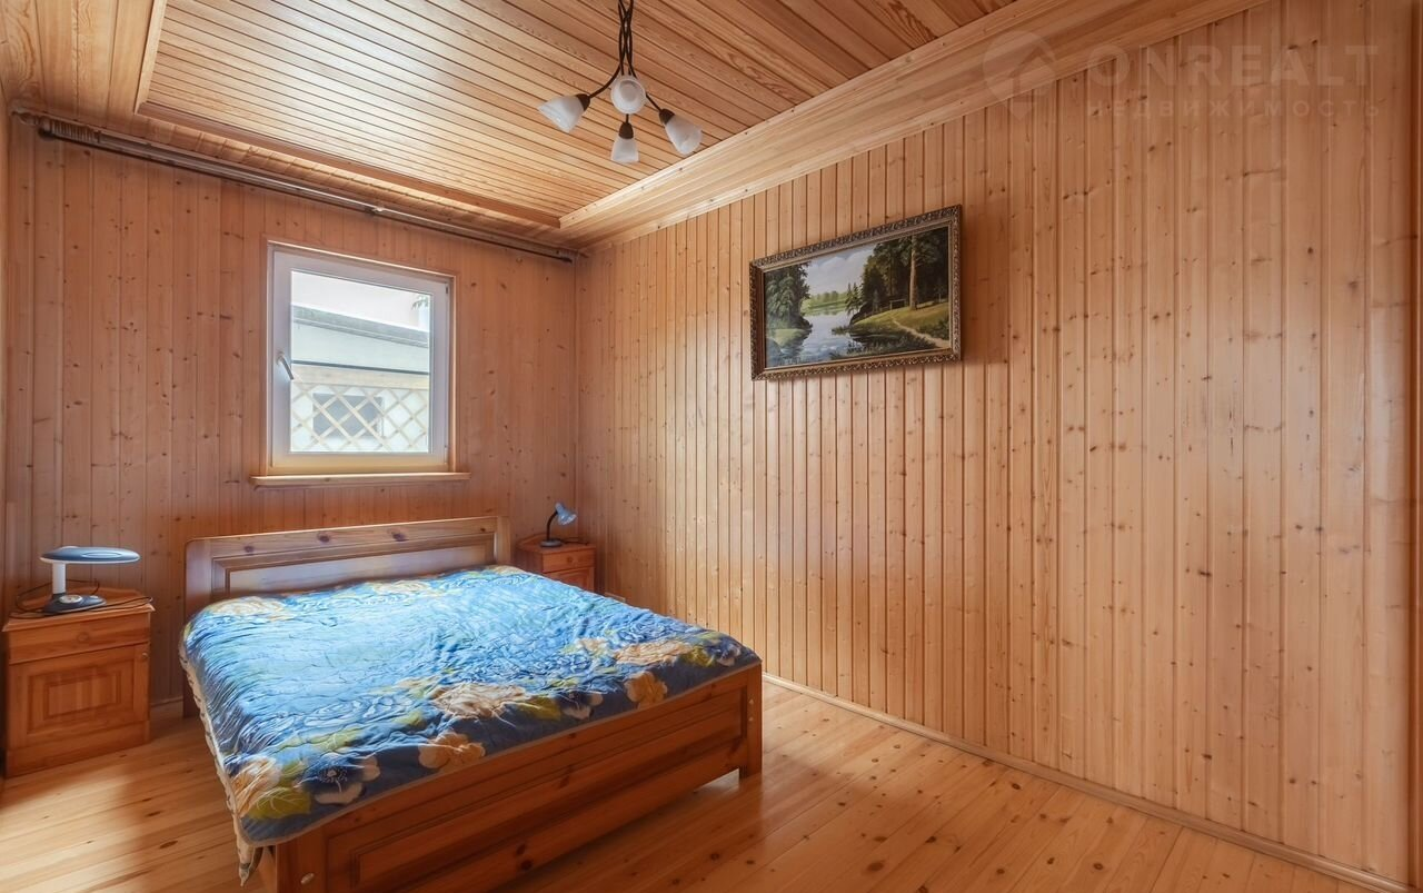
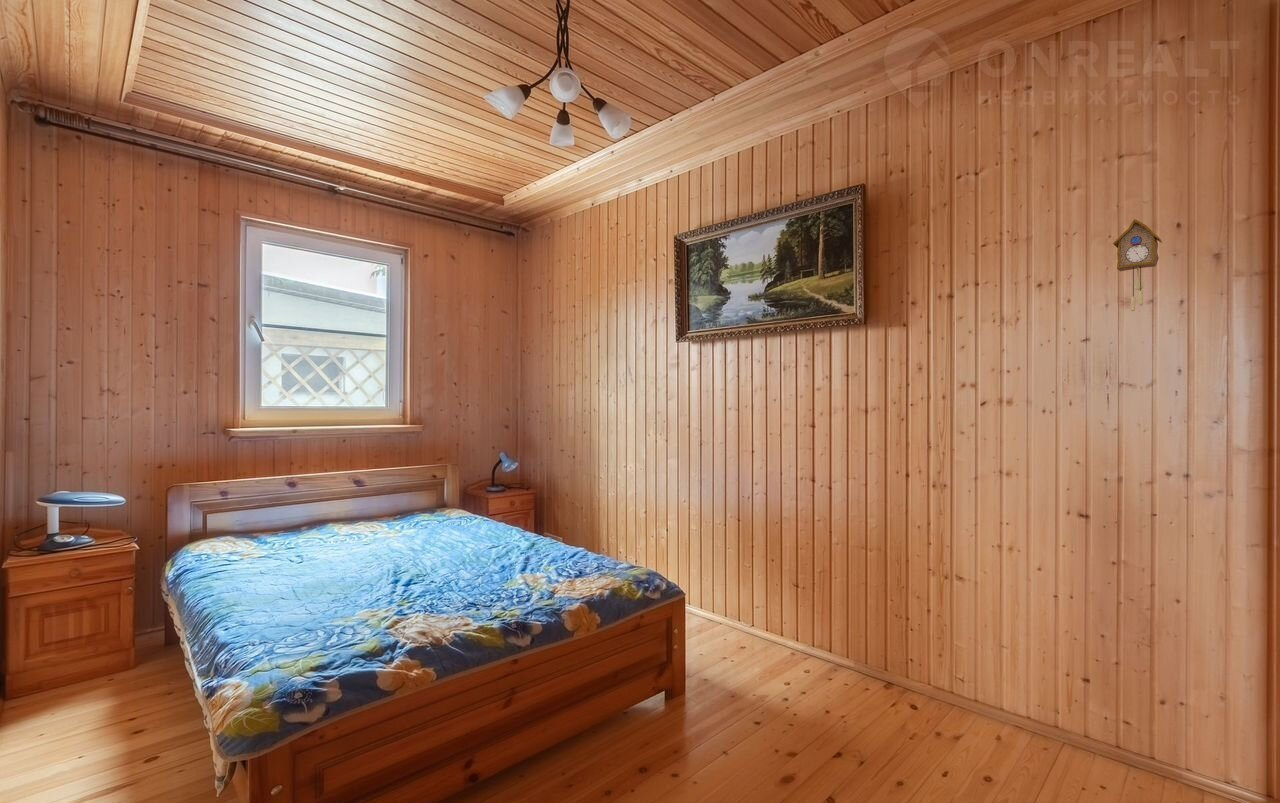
+ cuckoo clock [1112,218,1163,312]
